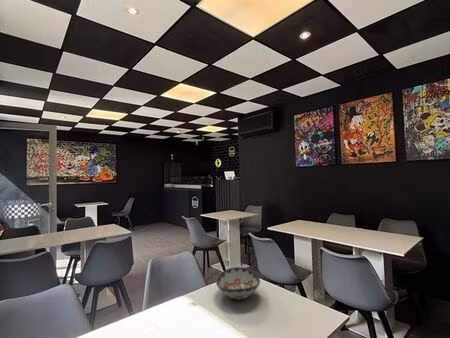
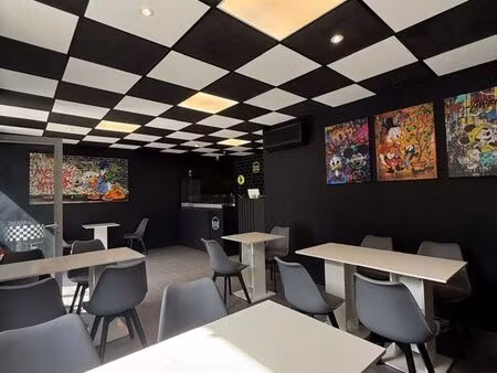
- decorative bowl [215,266,261,301]
